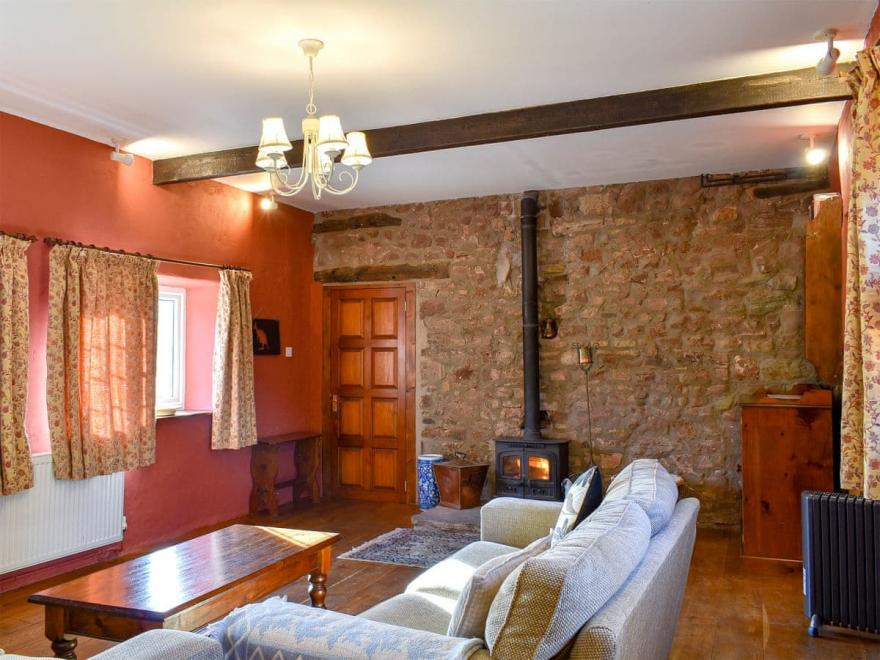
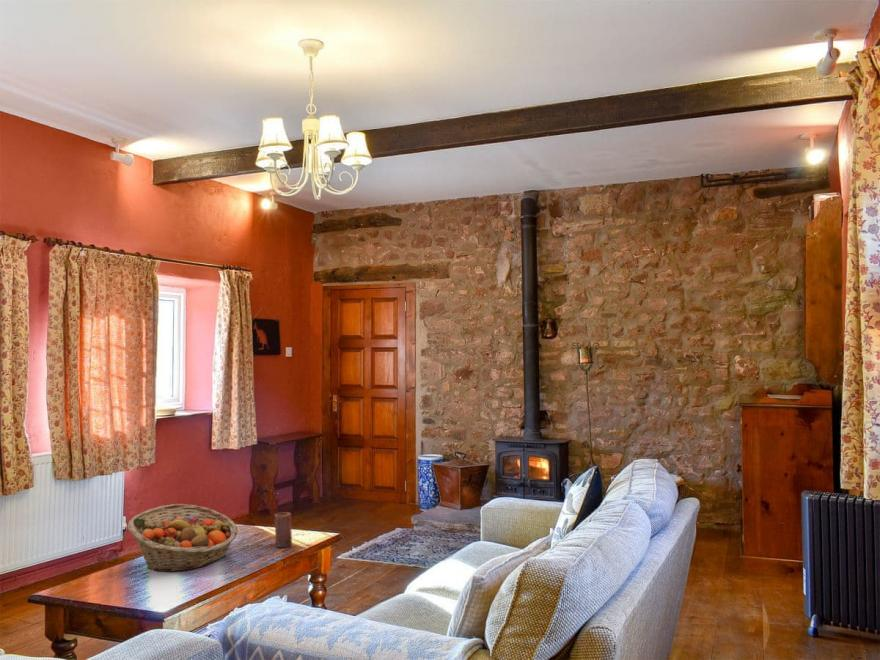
+ fruit basket [127,503,239,573]
+ candle [274,511,293,548]
